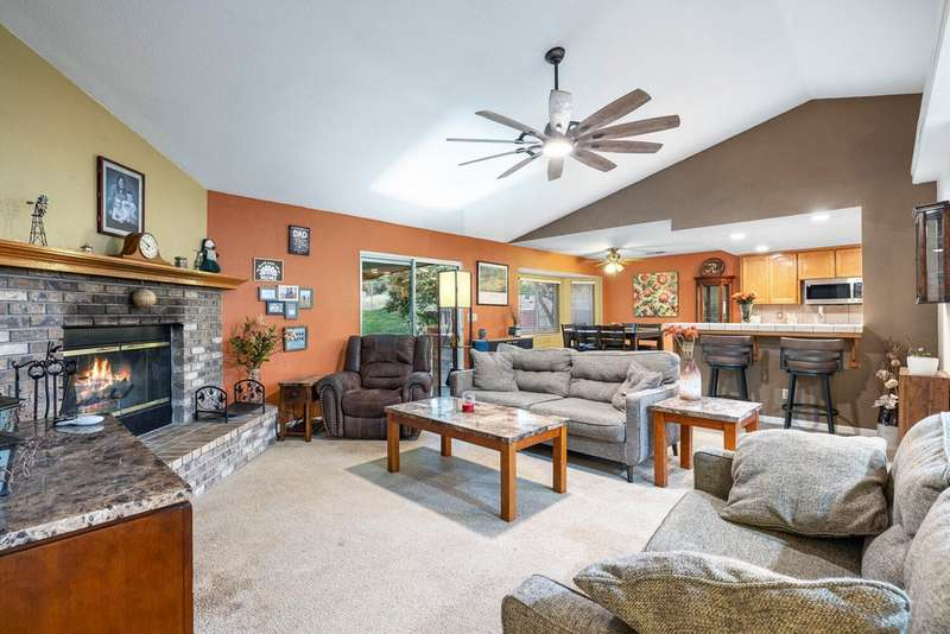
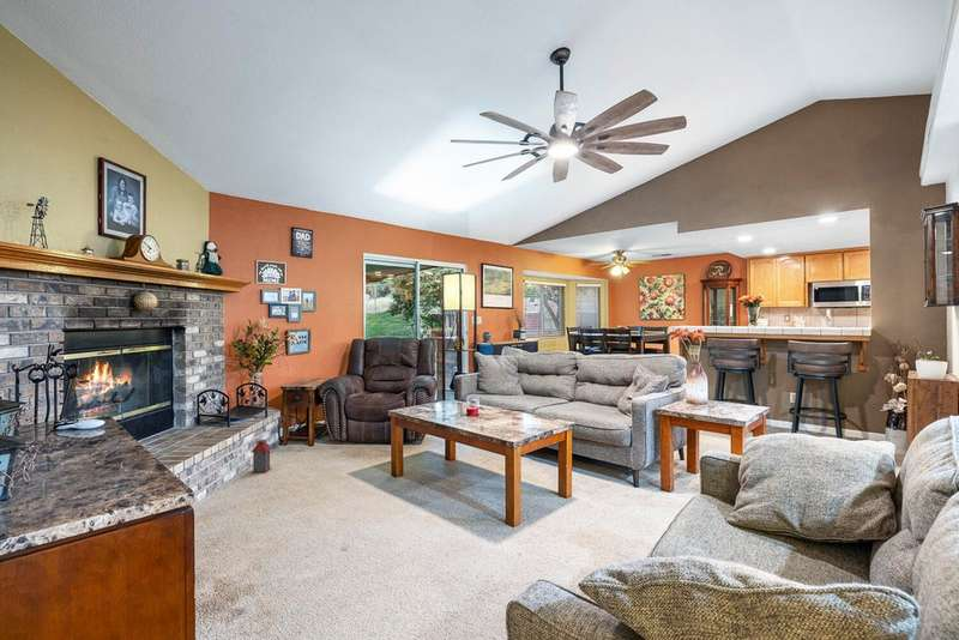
+ lantern [249,431,273,475]
